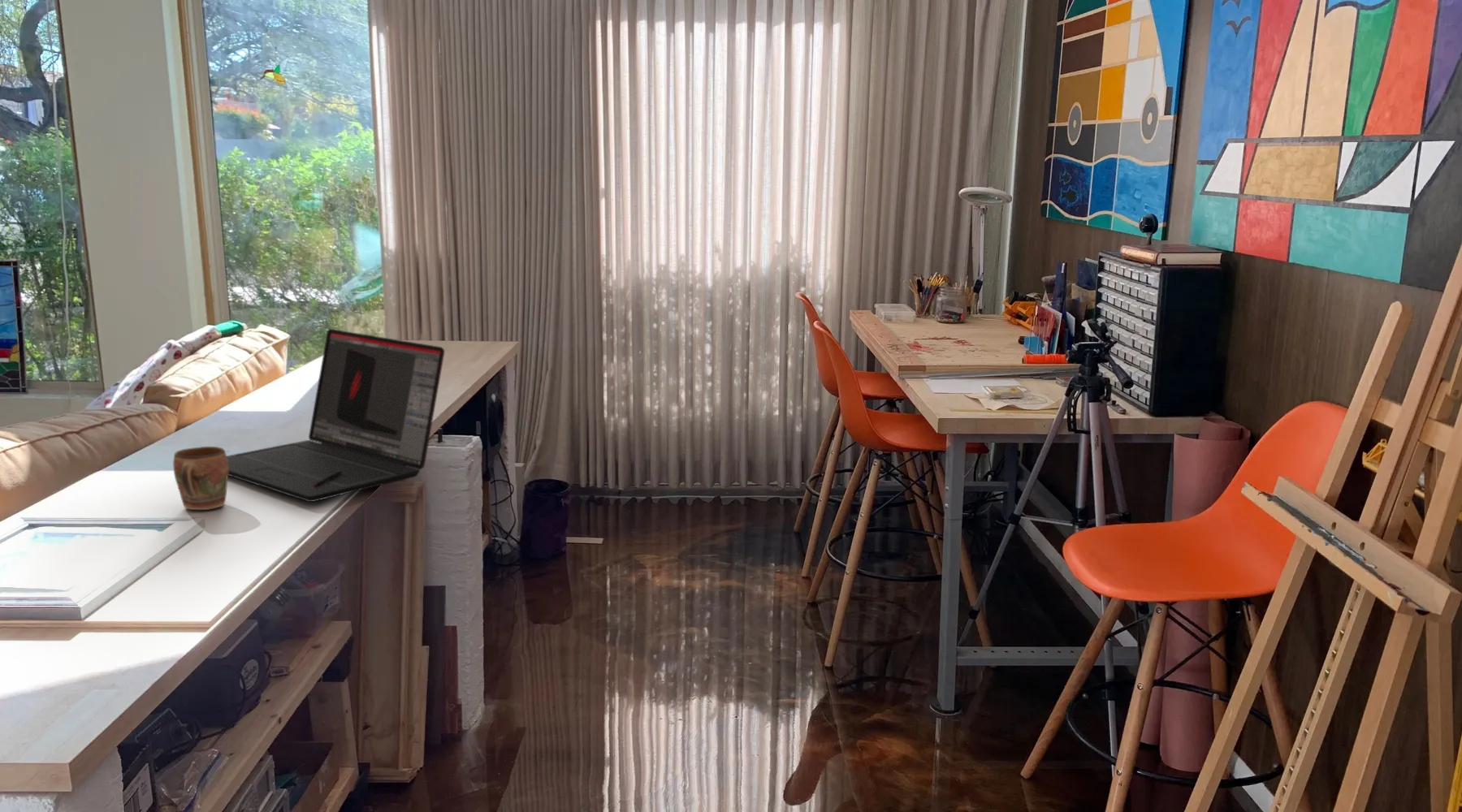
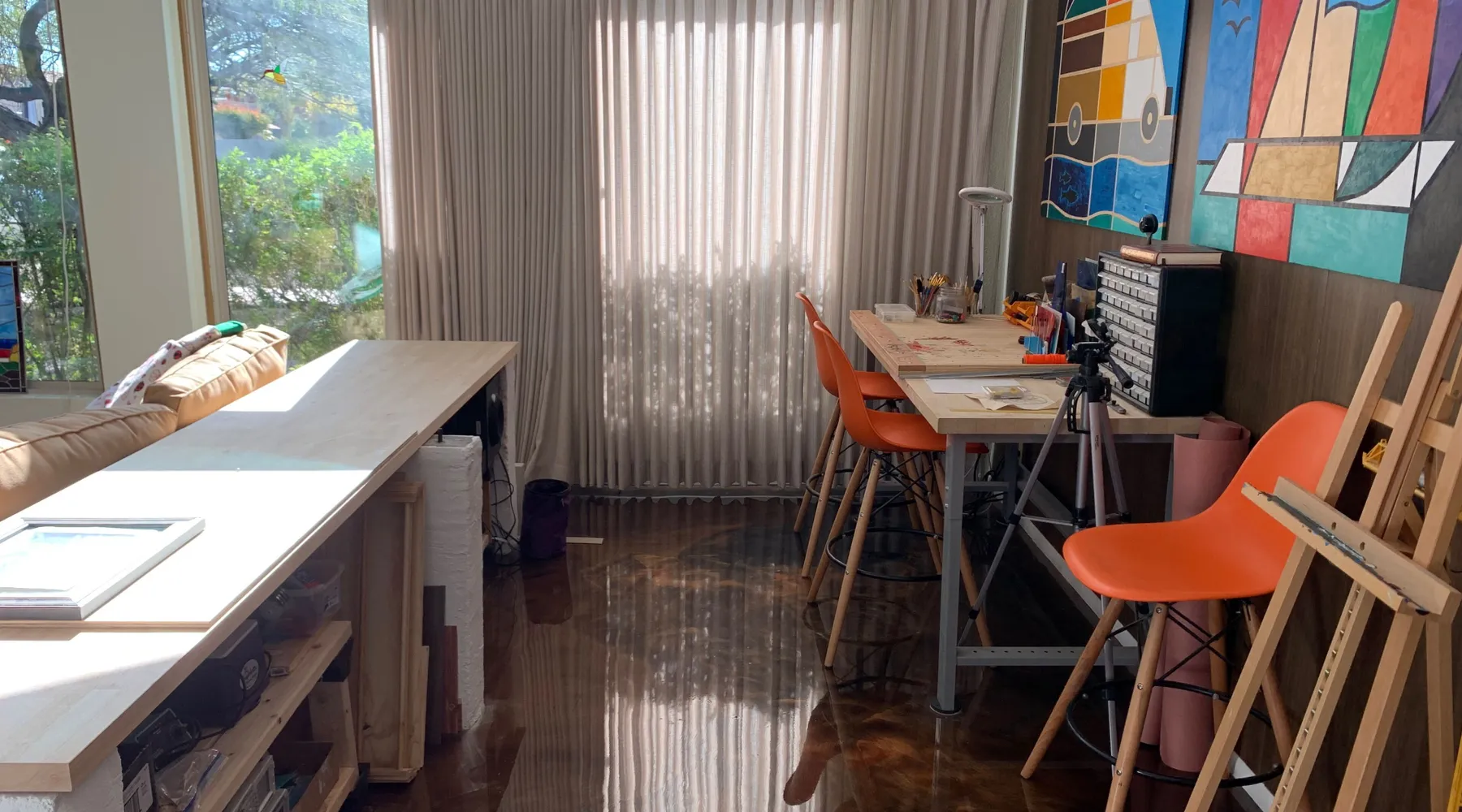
- laptop [227,328,445,503]
- mug [172,446,229,511]
